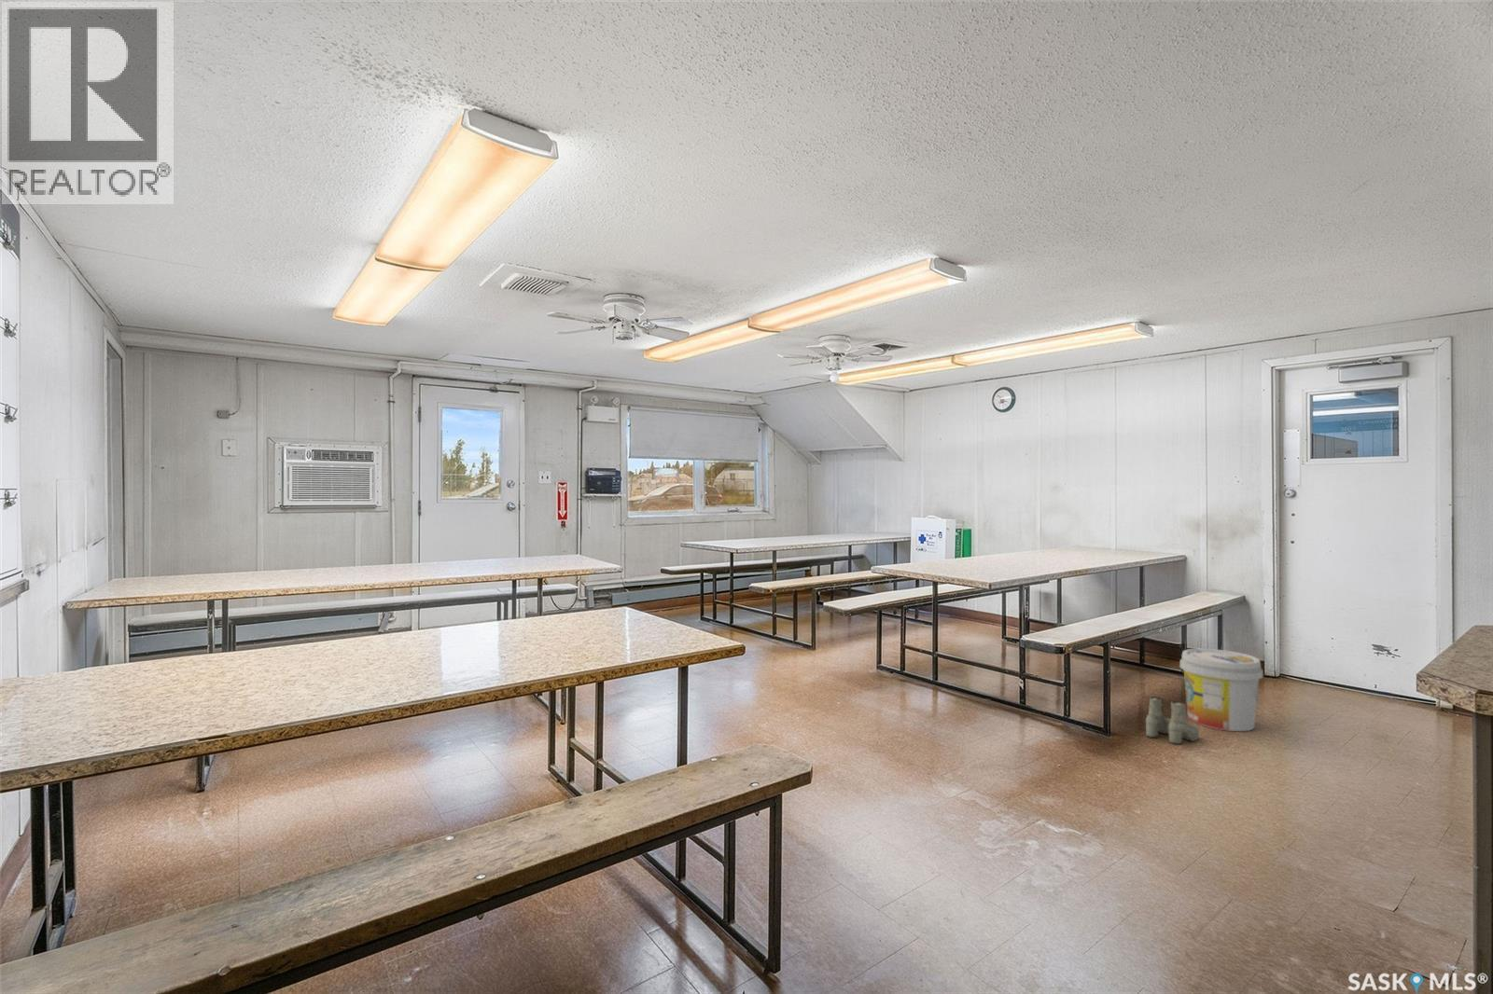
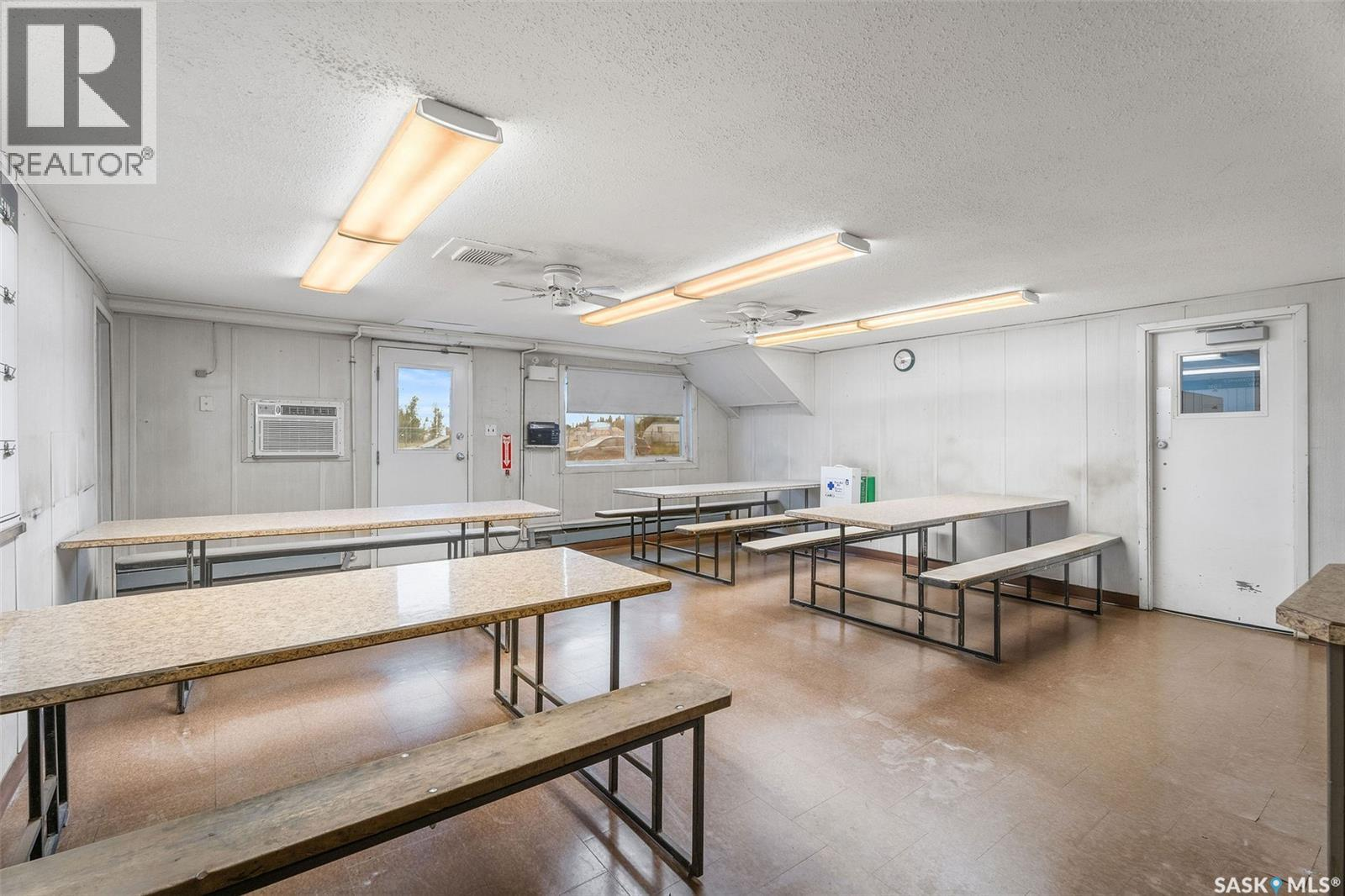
- bucket [1180,648,1263,732]
- boots [1144,696,1200,746]
